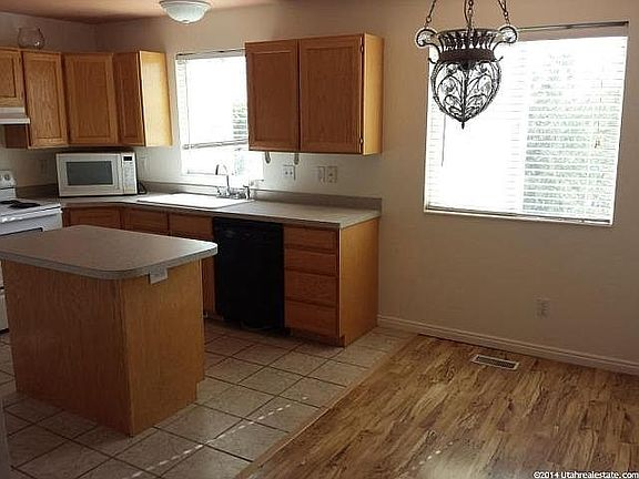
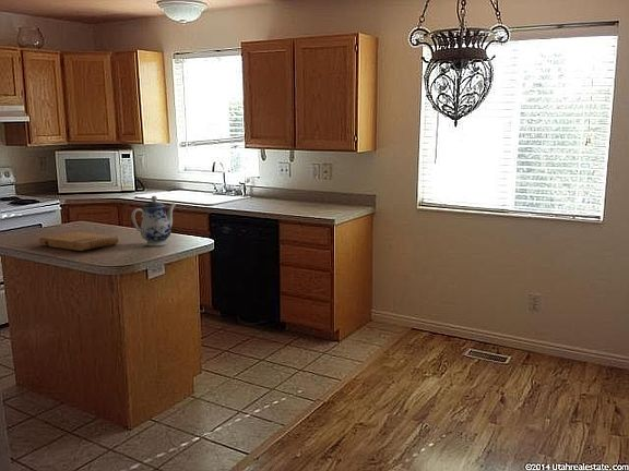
+ cutting board [38,231,119,252]
+ teapot [131,195,177,247]
